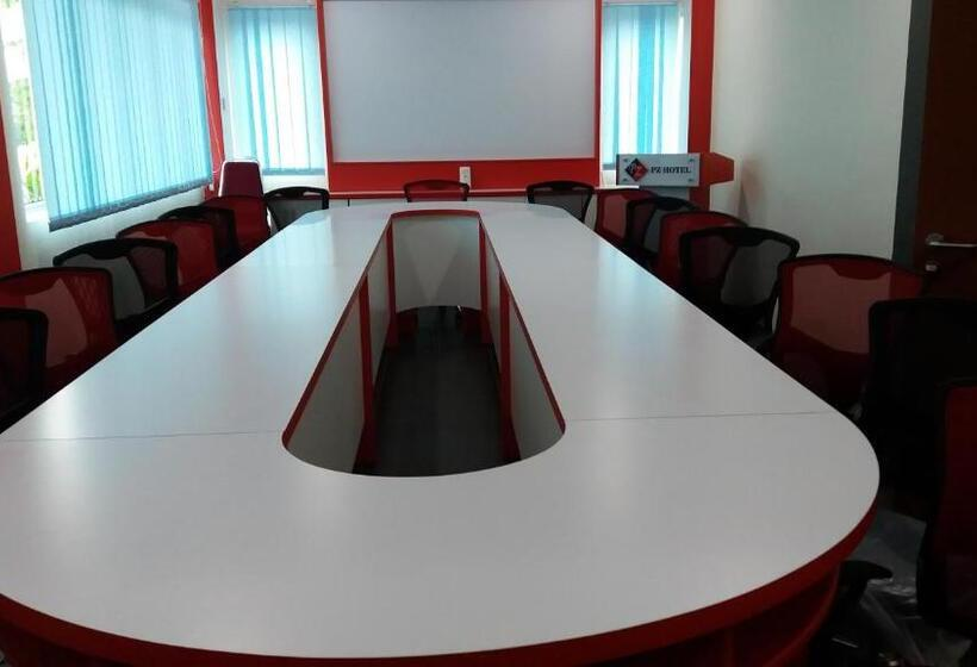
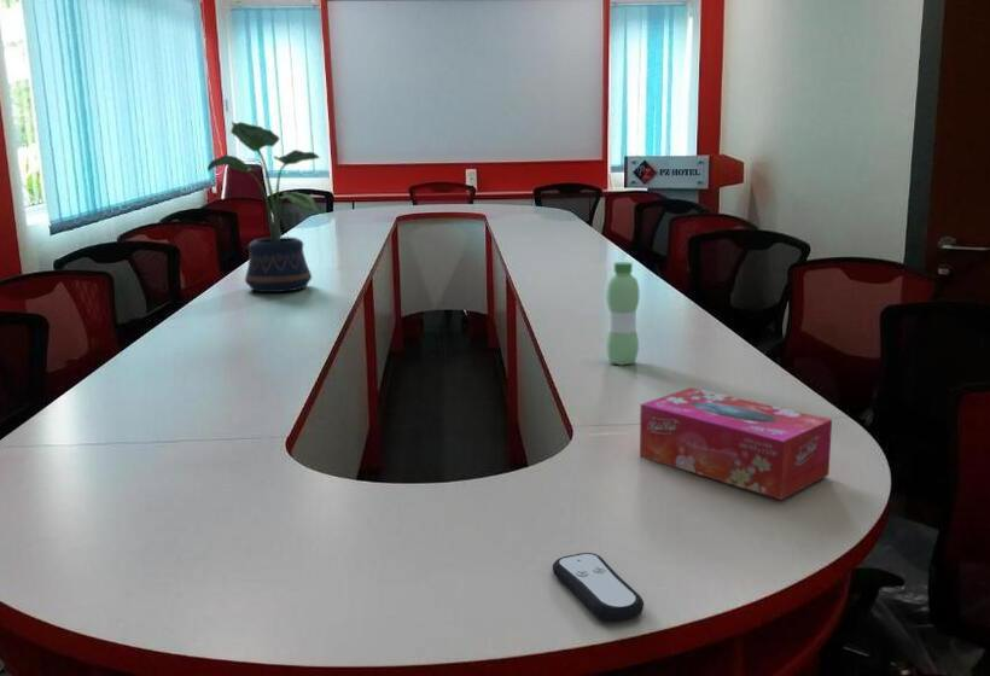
+ water bottle [605,261,641,367]
+ tissue box [639,386,833,501]
+ remote control [551,552,645,623]
+ potted plant [206,121,326,293]
